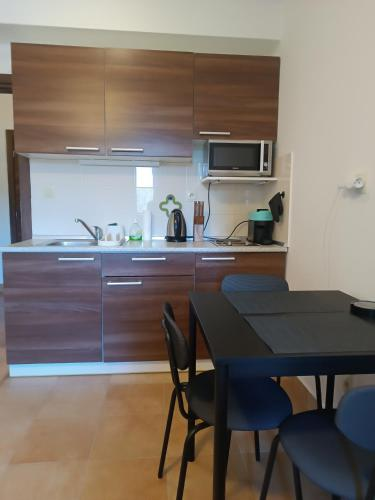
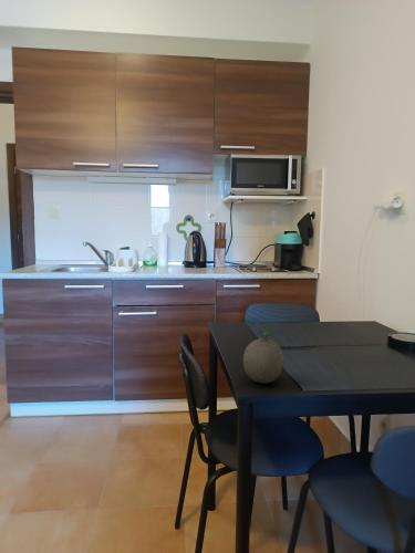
+ fruit [242,321,288,385]
